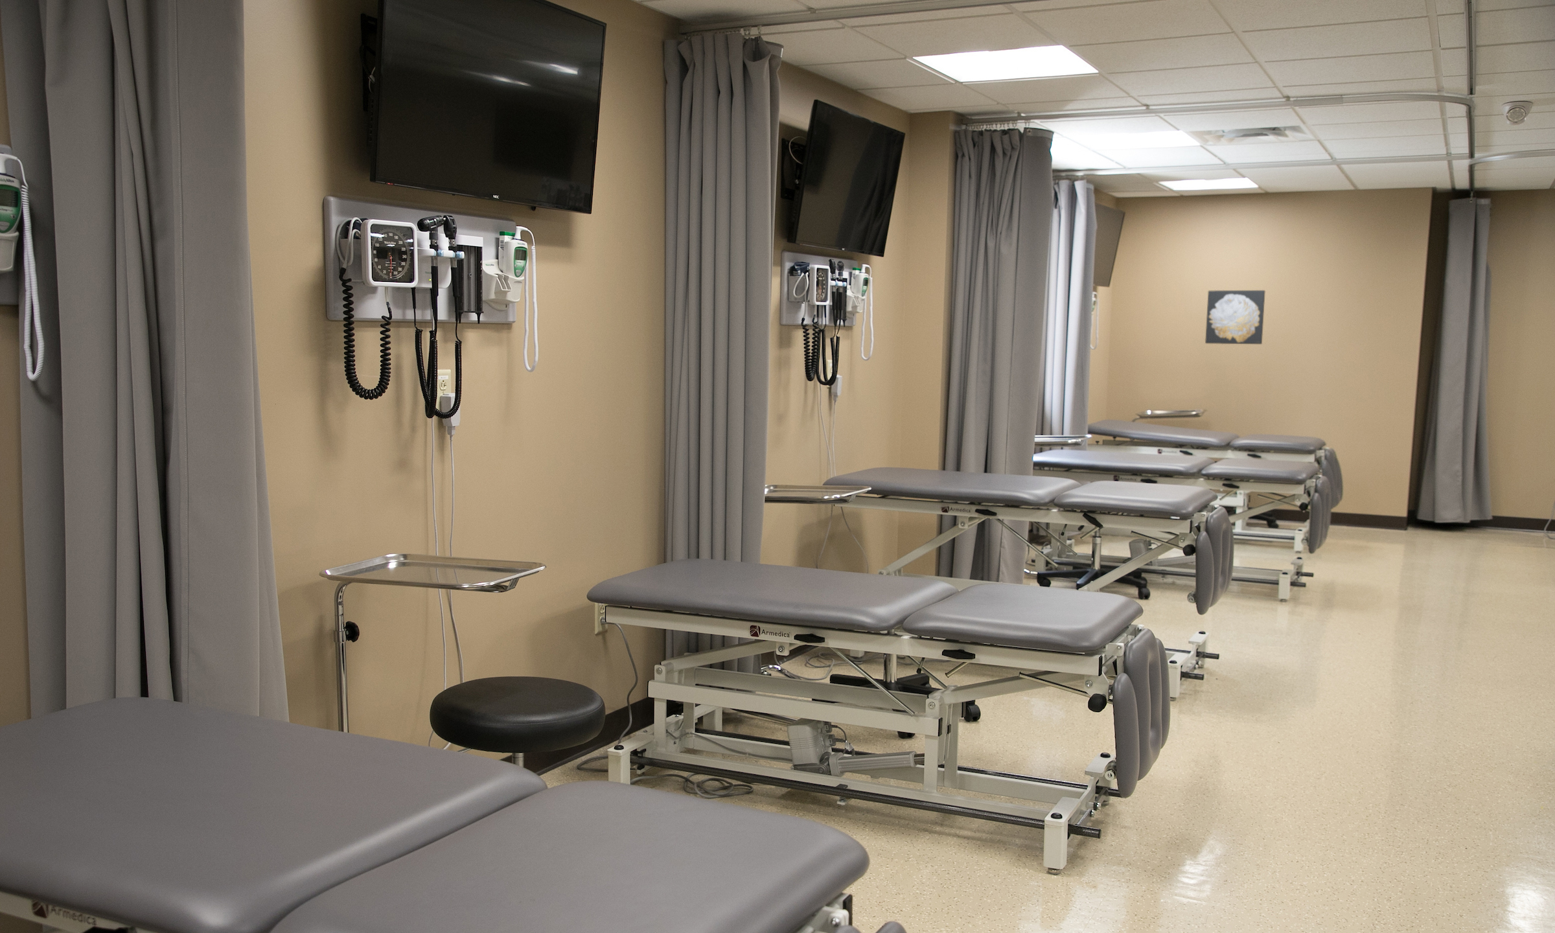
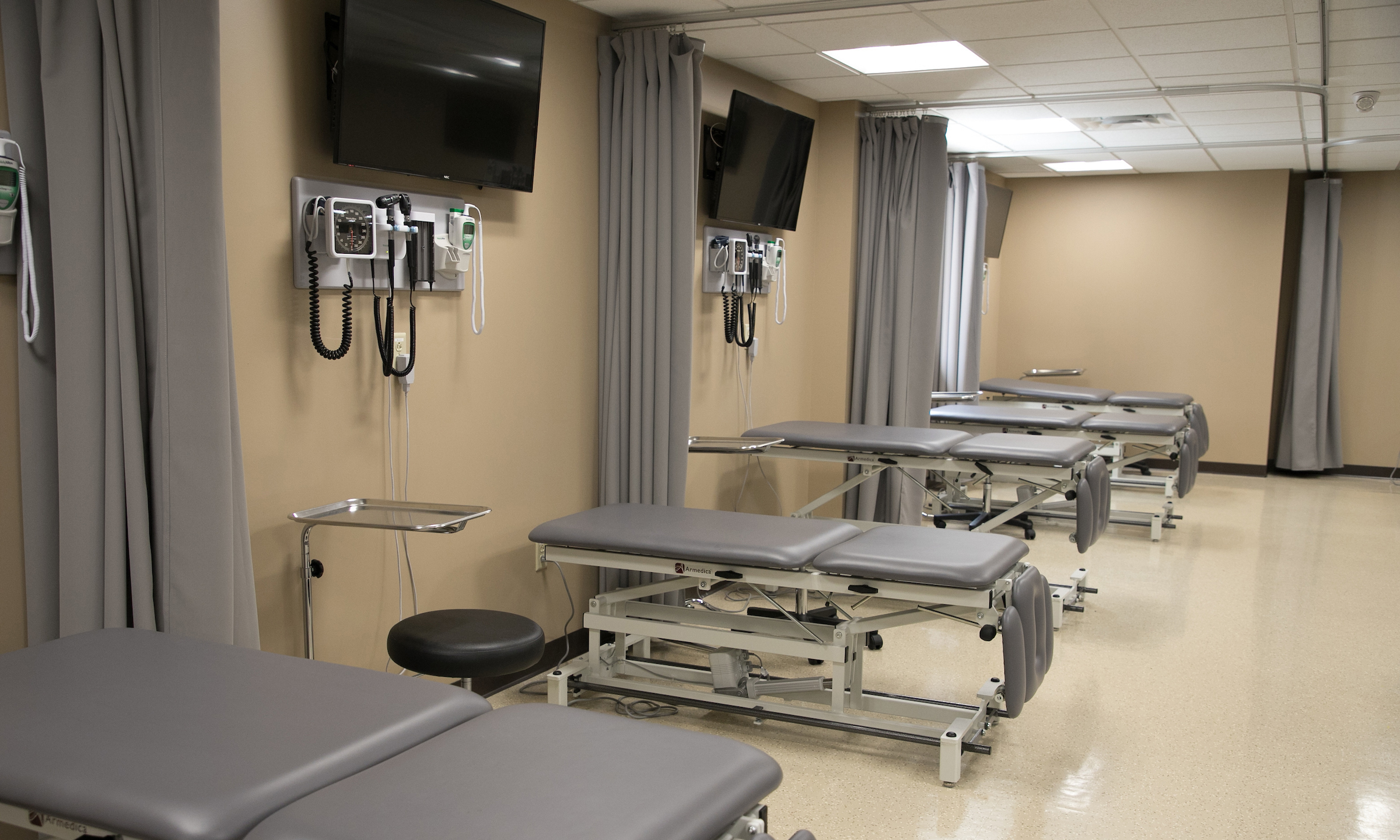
- wall art [1204,290,1266,344]
